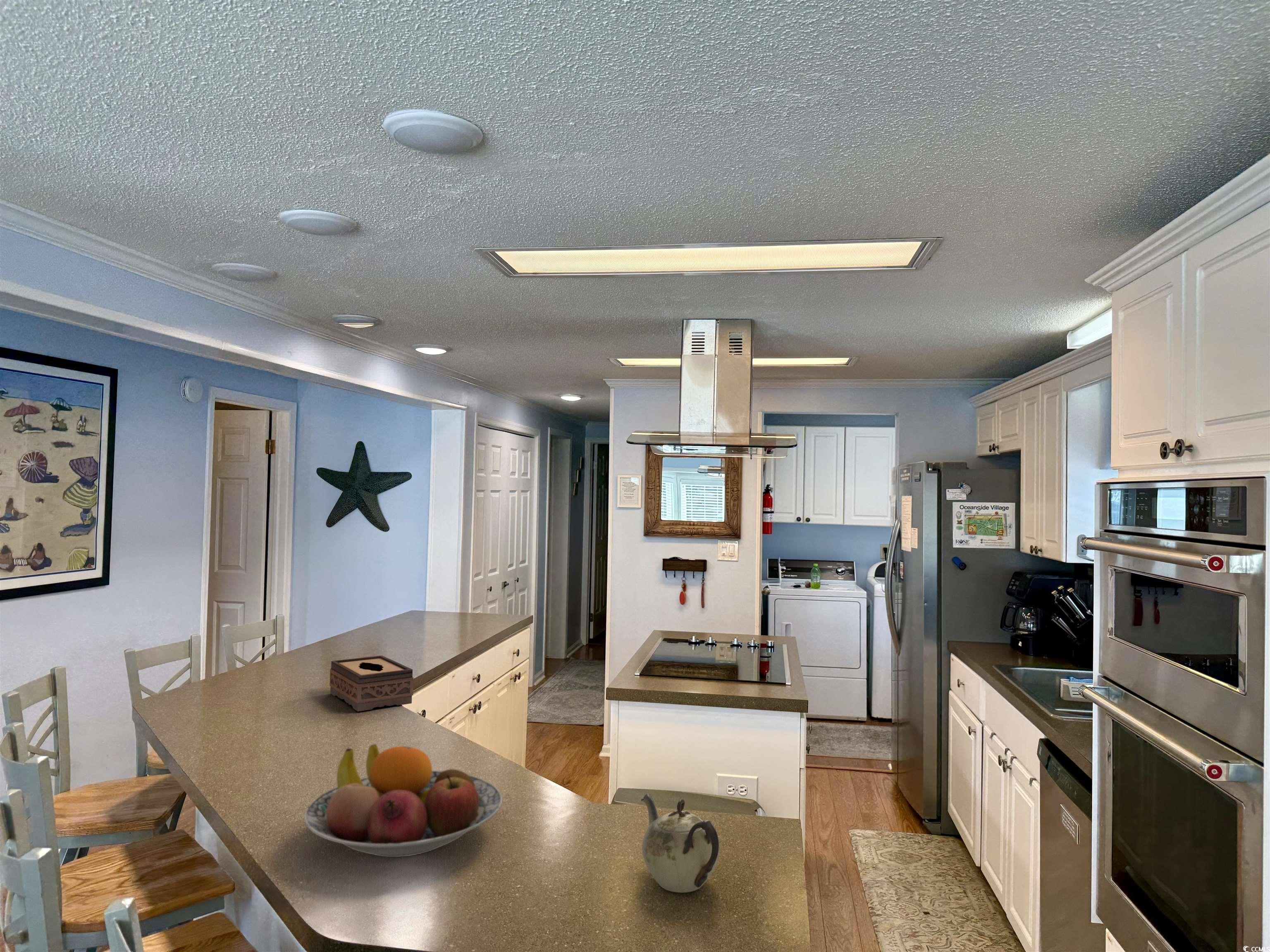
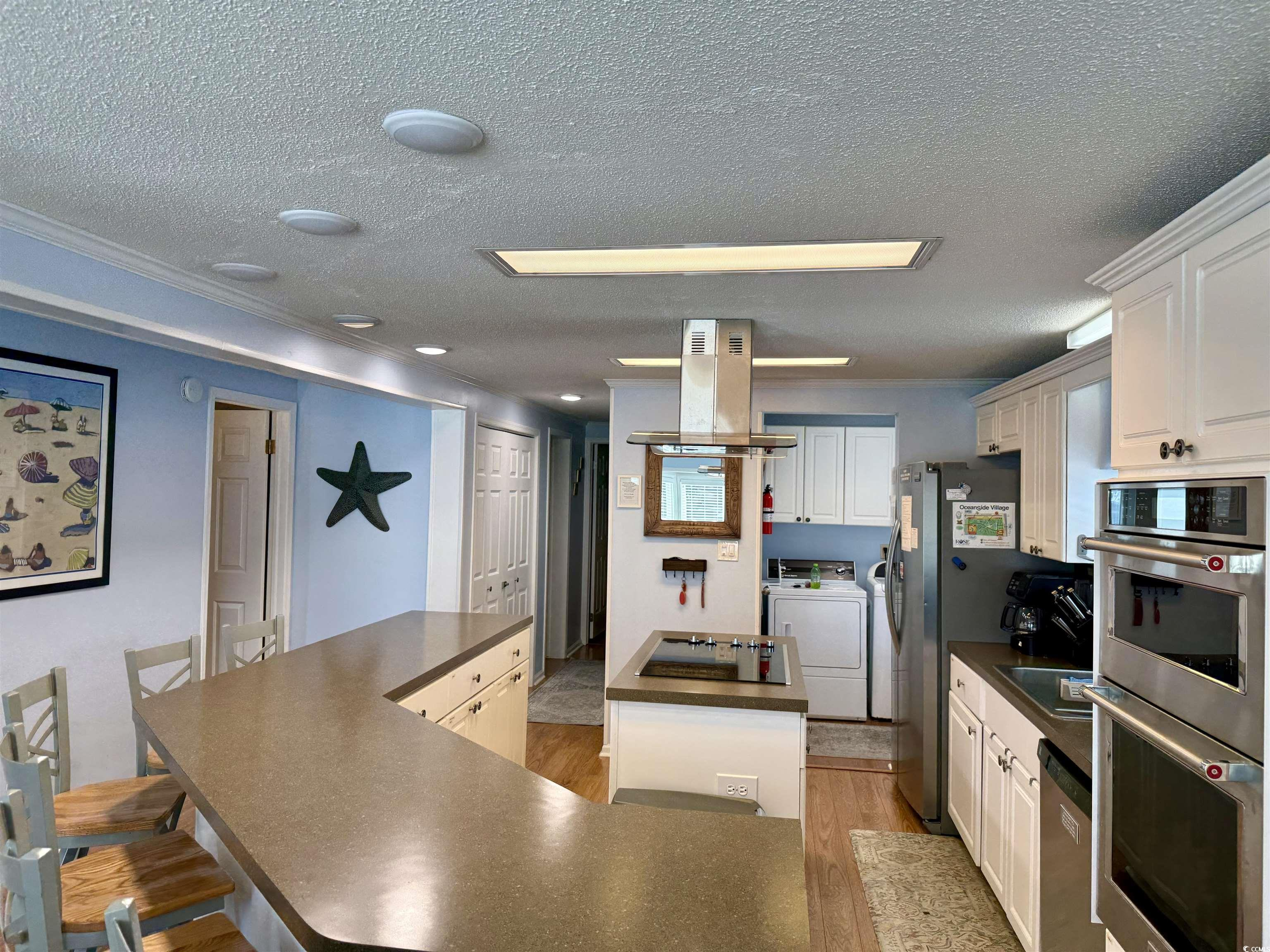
- teapot [640,793,720,893]
- tissue box [329,655,414,712]
- fruit bowl [304,744,503,857]
